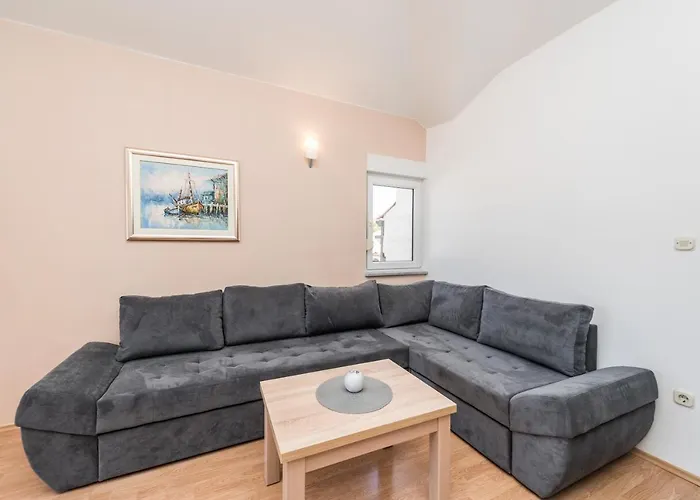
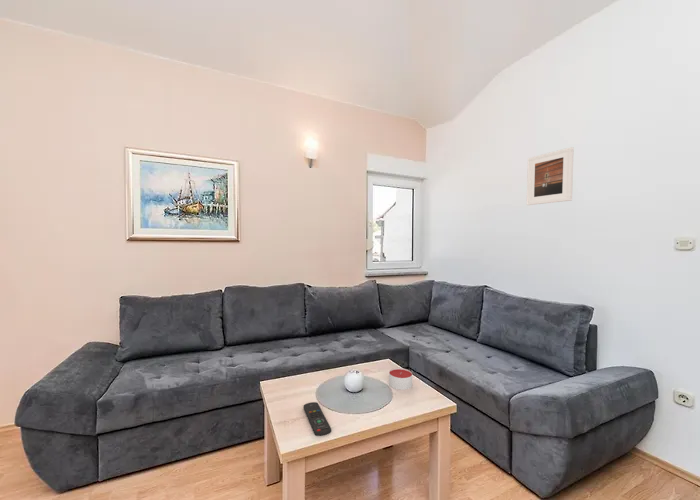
+ candle [388,367,413,391]
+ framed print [526,146,575,206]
+ remote control [303,401,332,437]
